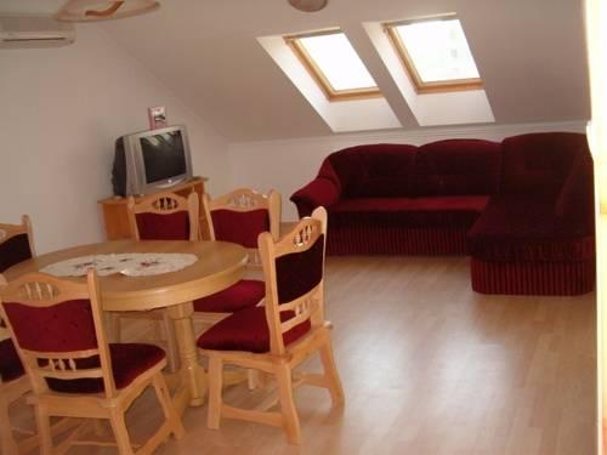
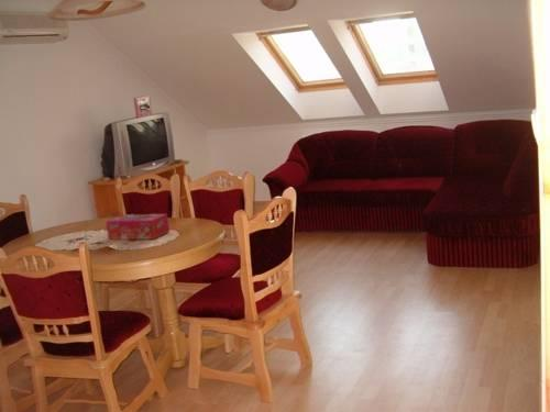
+ tissue box [105,213,170,241]
